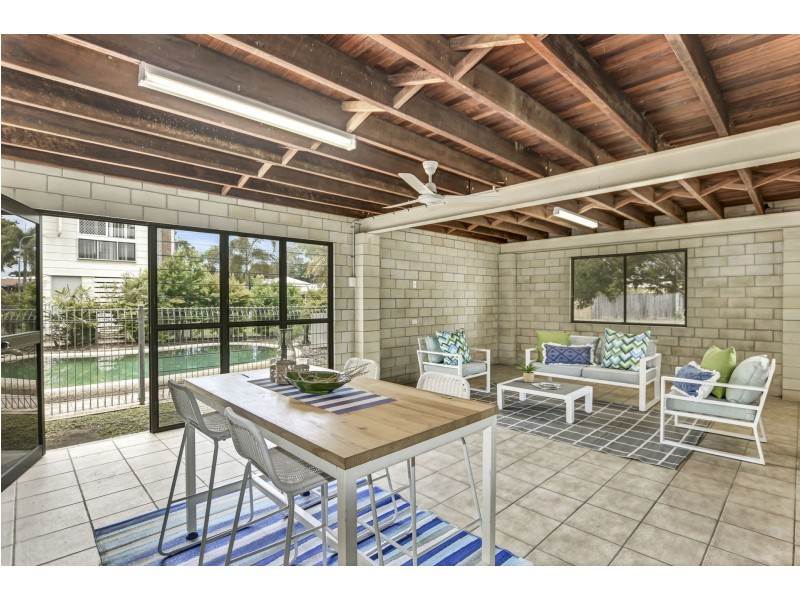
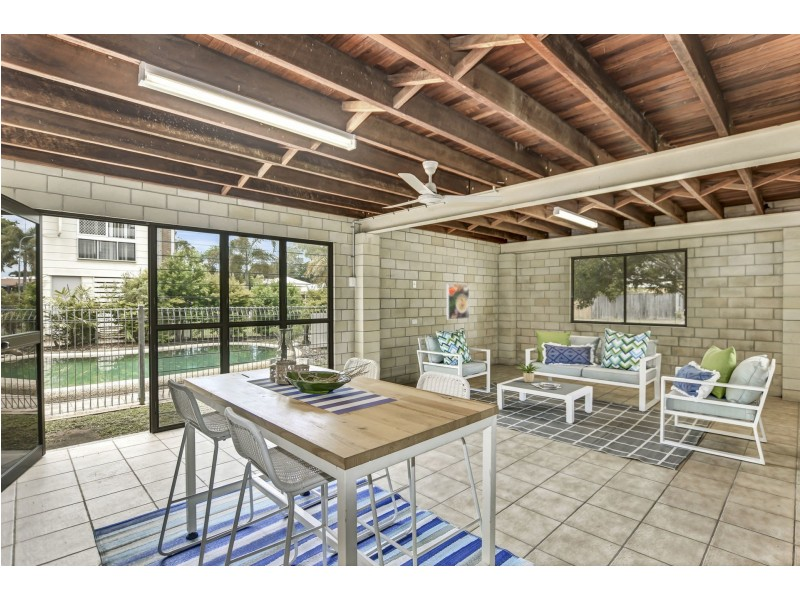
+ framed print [446,283,470,320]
